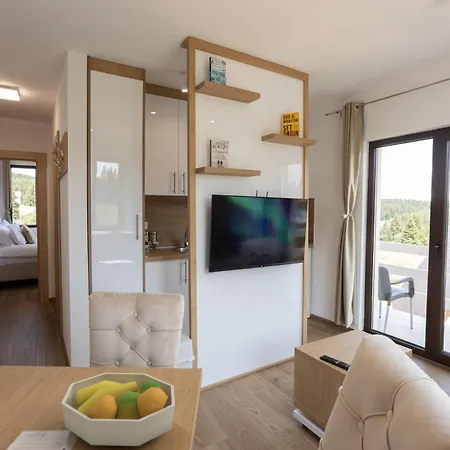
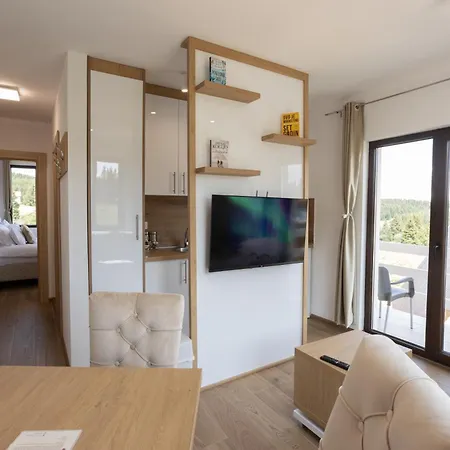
- fruit bowl [60,372,176,447]
